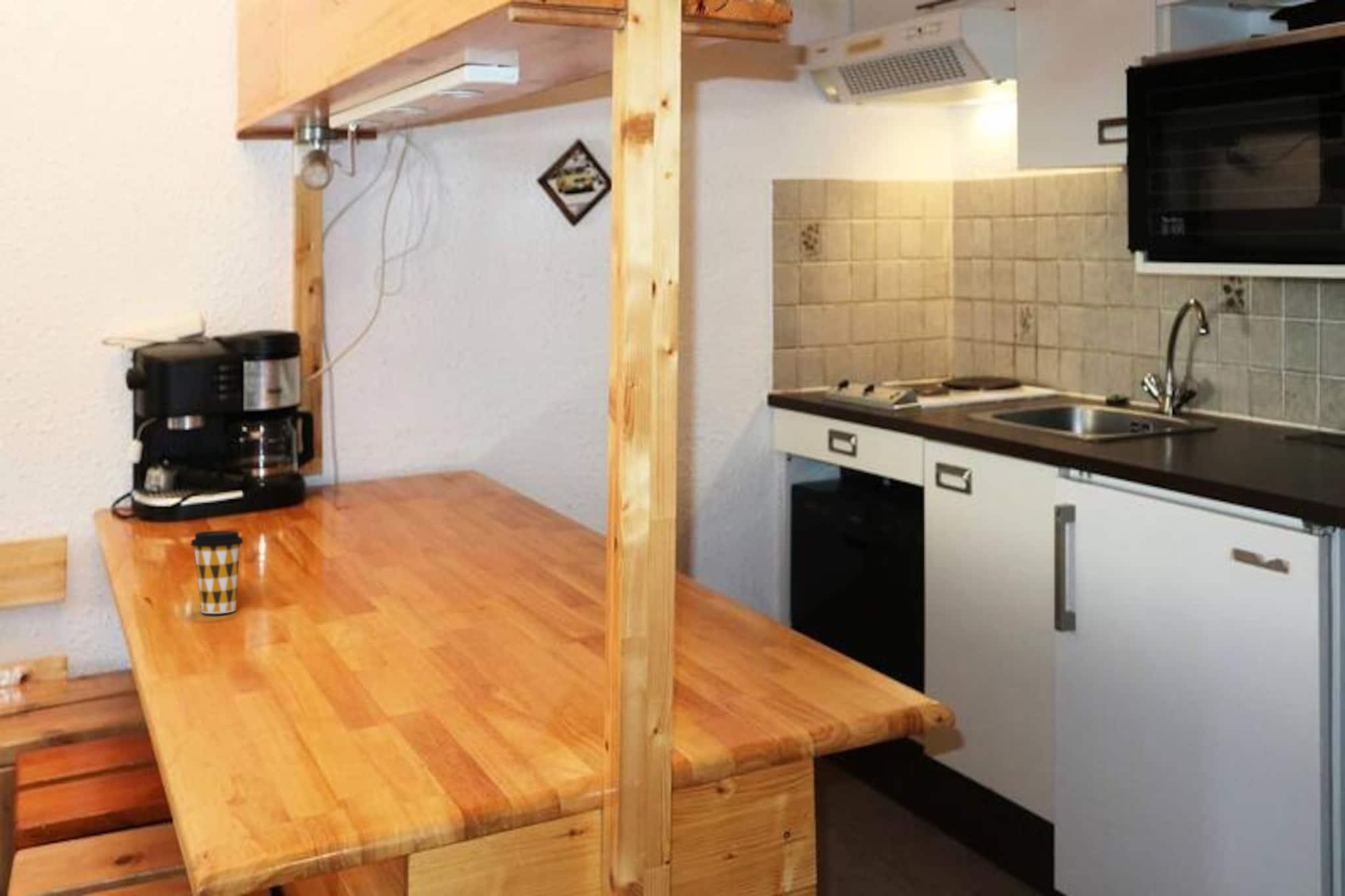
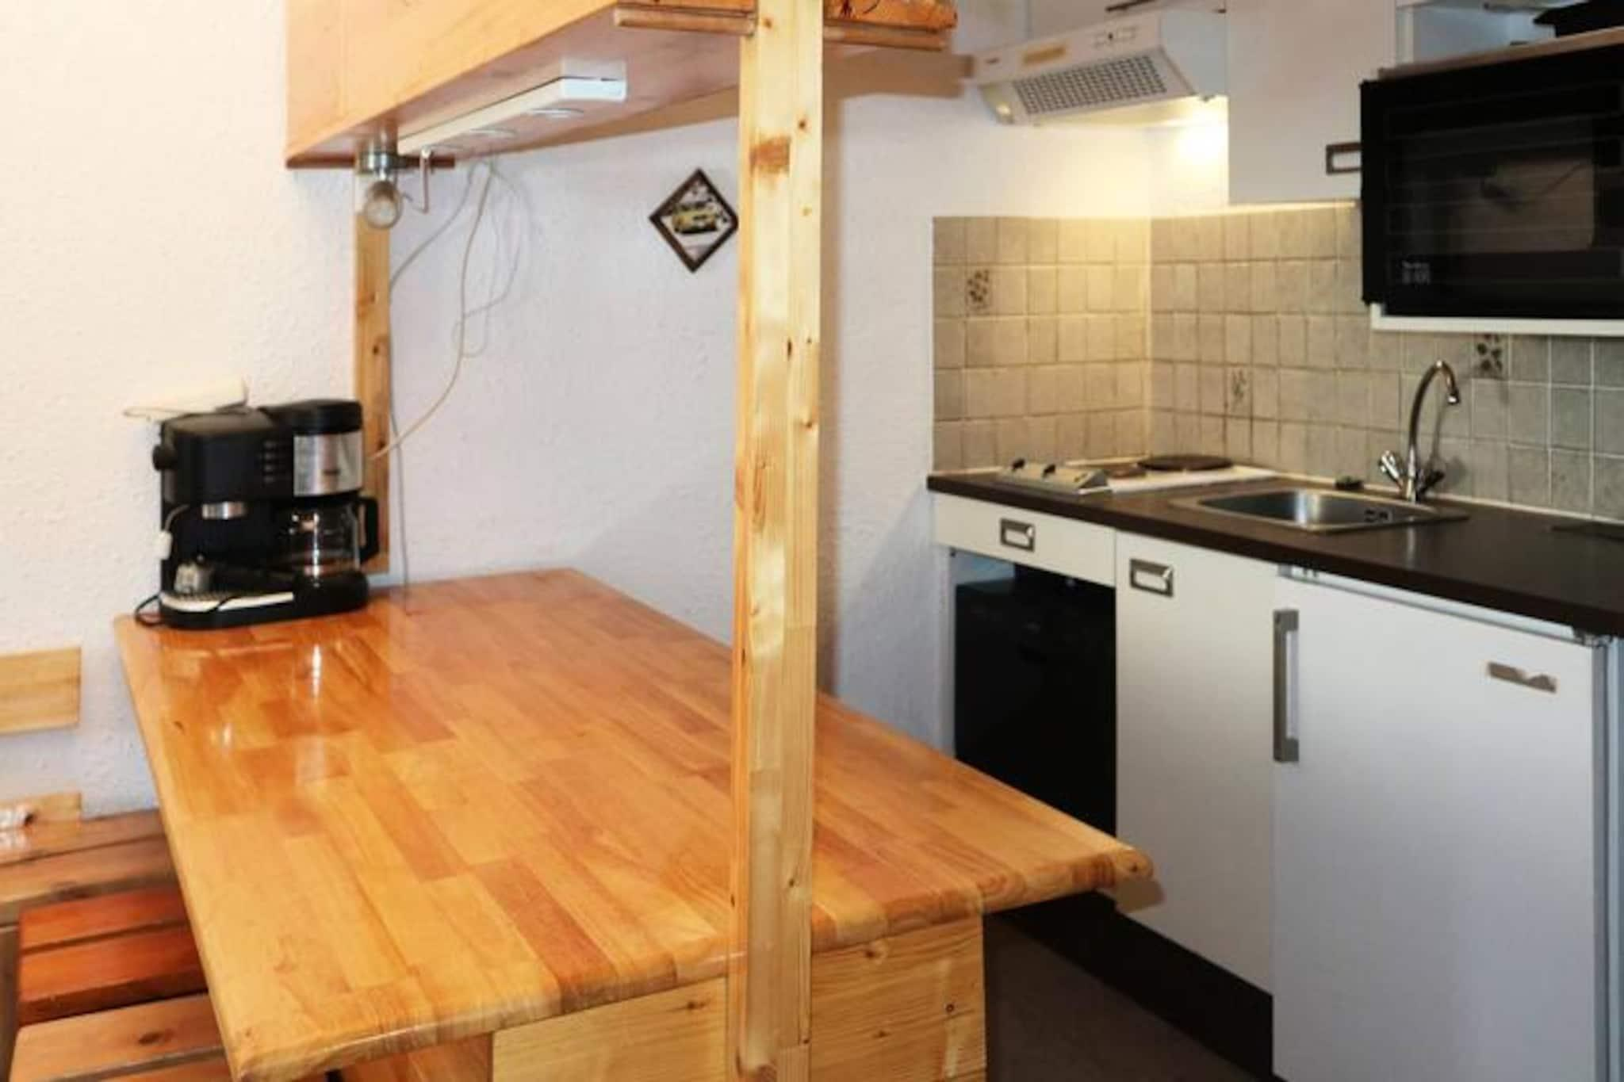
- coffee cup [190,530,244,614]
